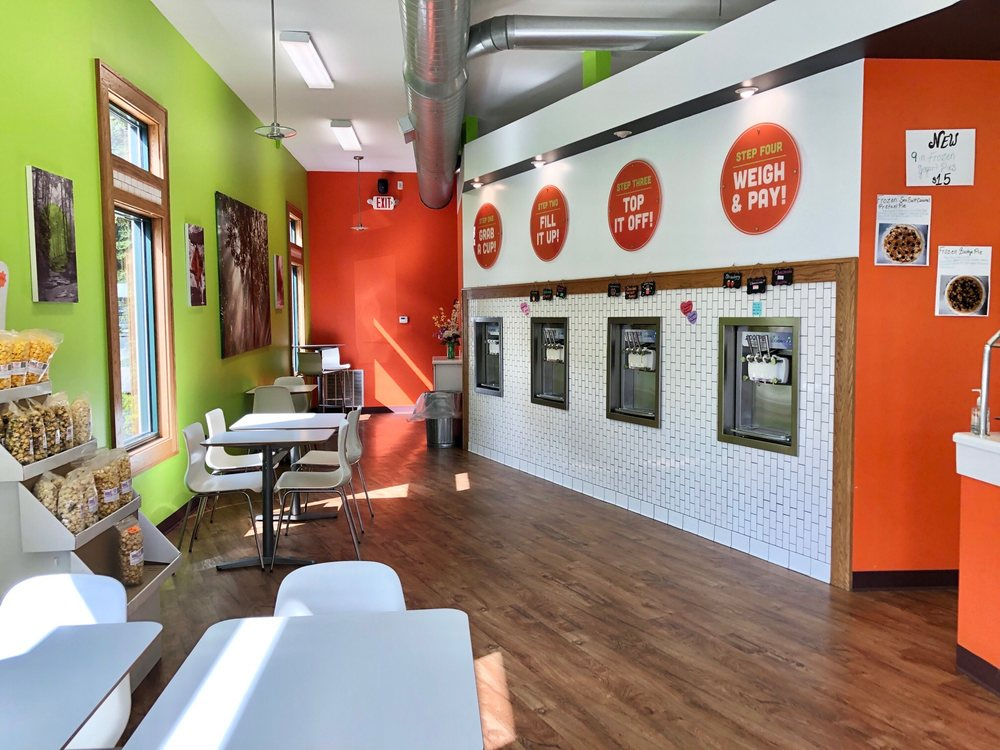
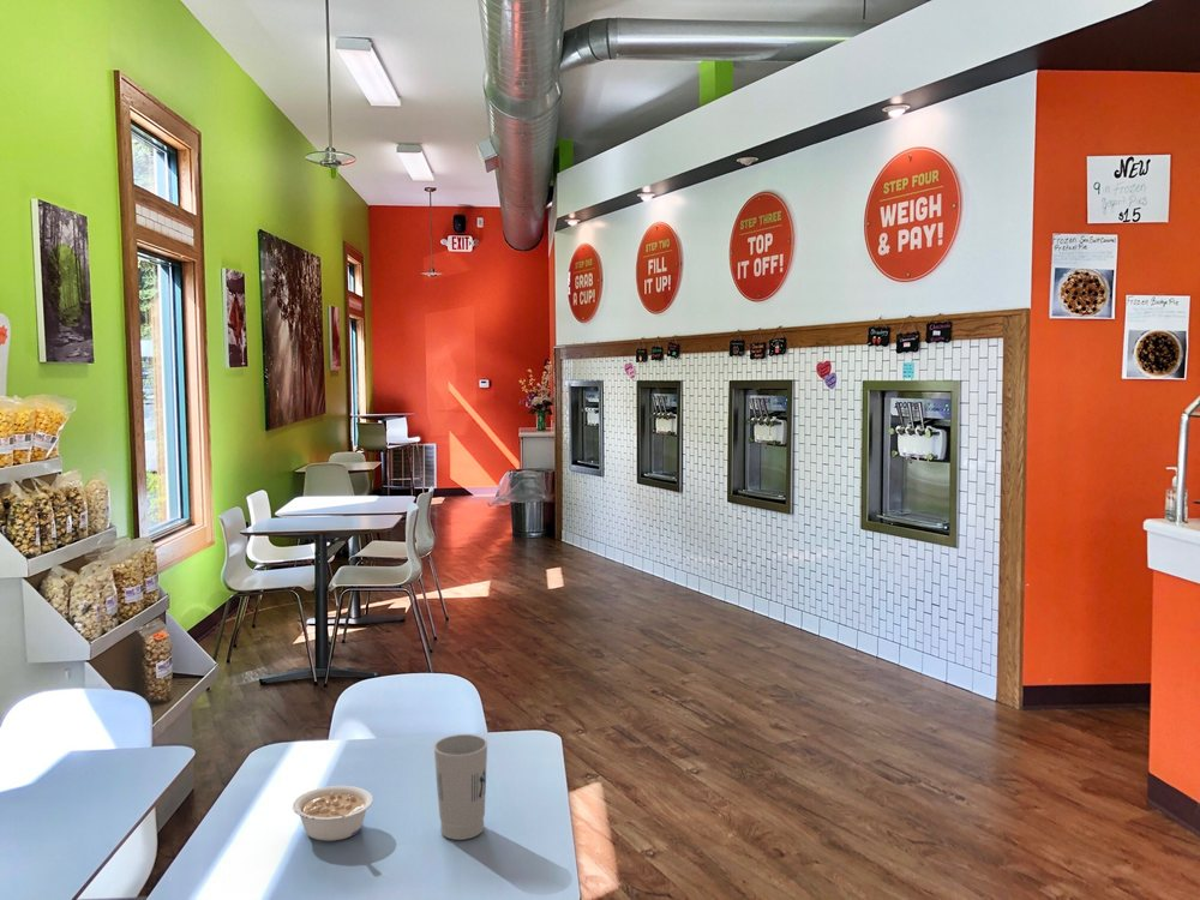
+ cup [432,733,488,841]
+ legume [292,785,374,842]
